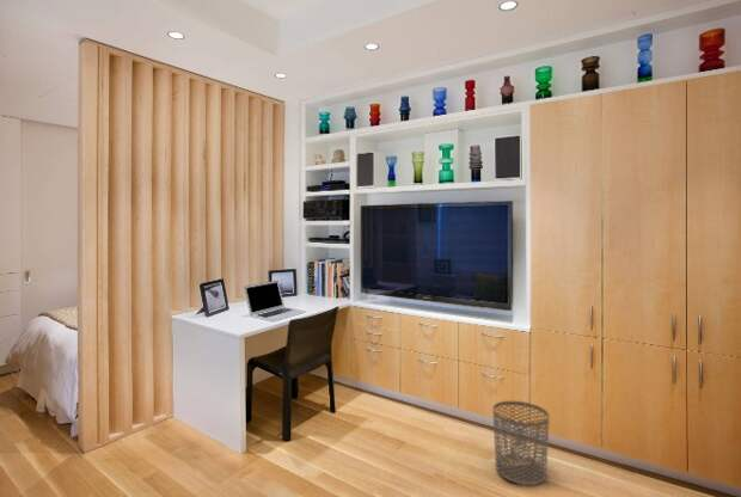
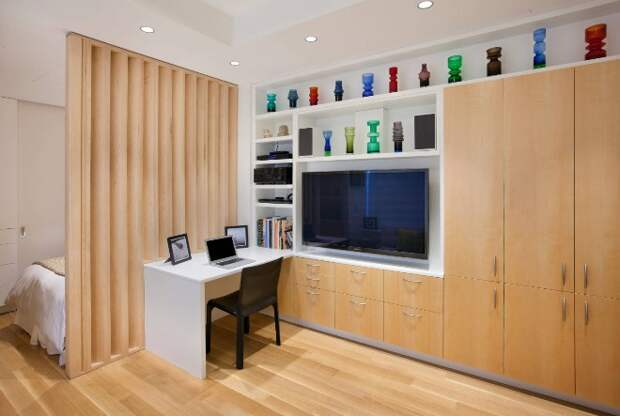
- waste bin [492,400,551,486]
